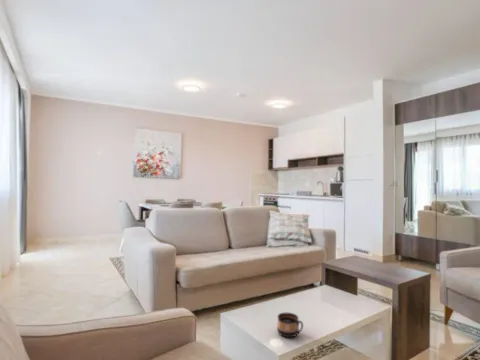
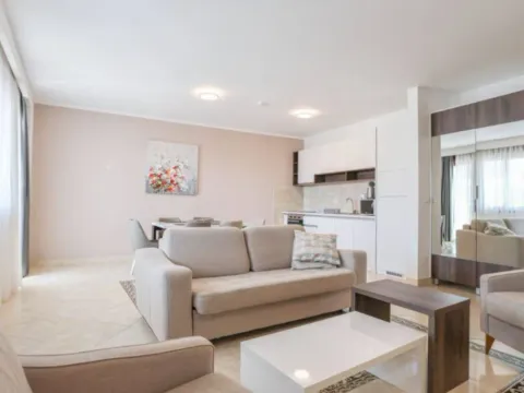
- cup [276,312,304,339]
